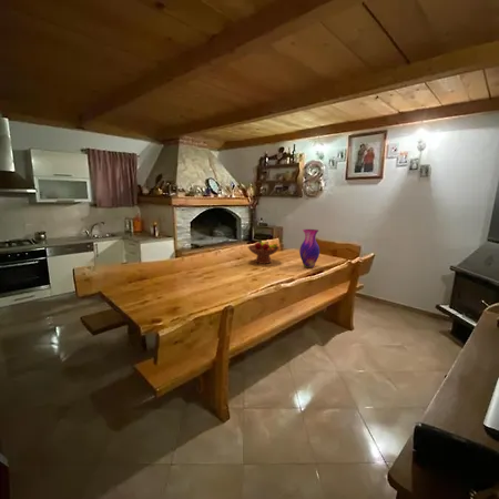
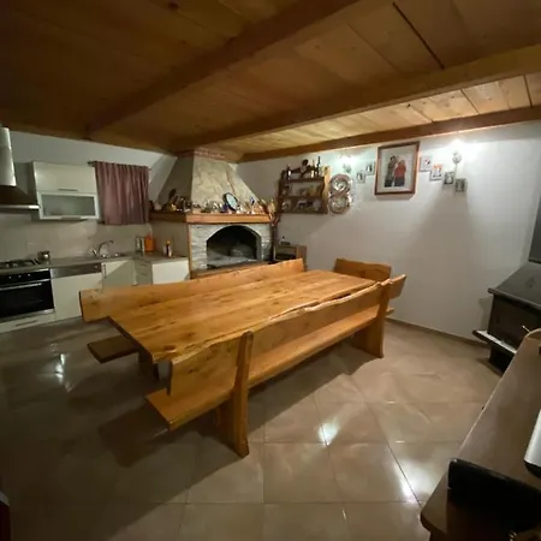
- fruit bowl [247,238,281,265]
- vase [298,228,320,268]
